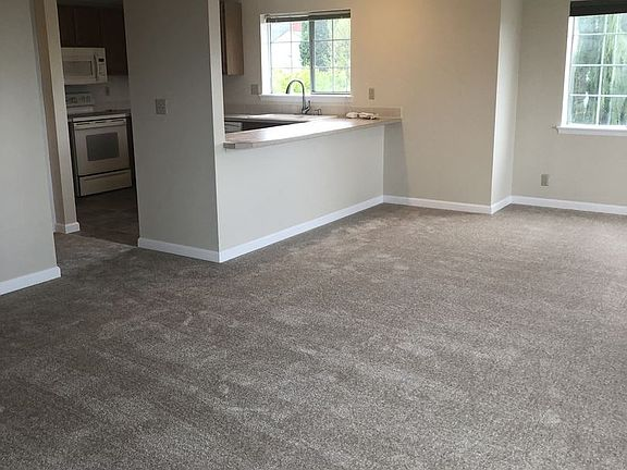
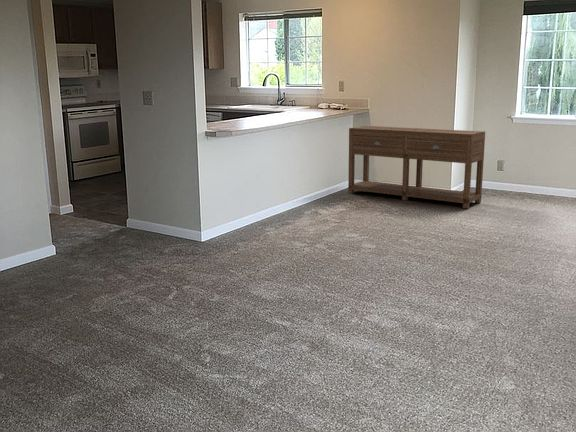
+ console table [347,125,486,209]
